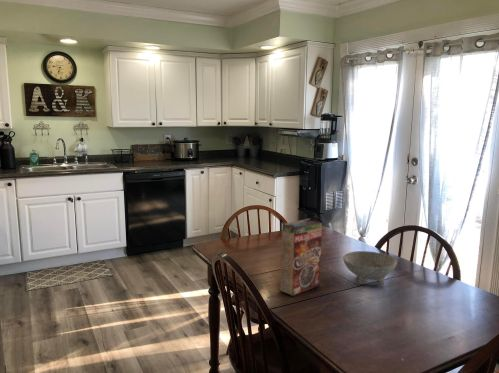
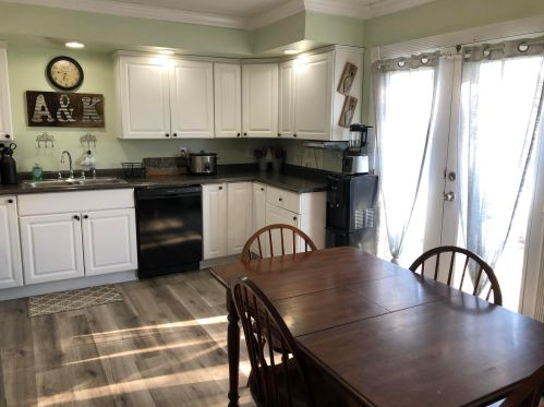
- cereal box [279,215,323,297]
- bowl [342,250,398,286]
